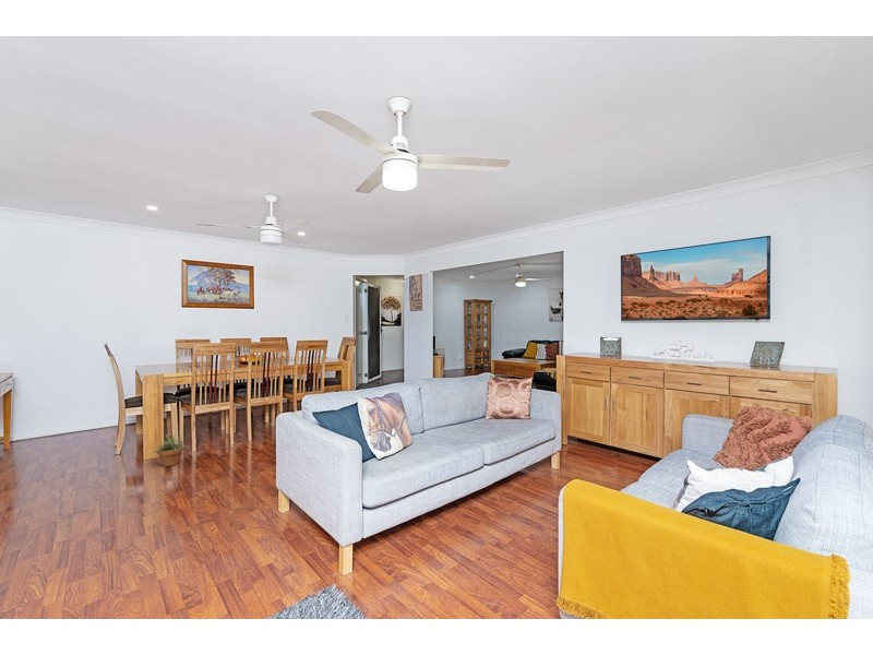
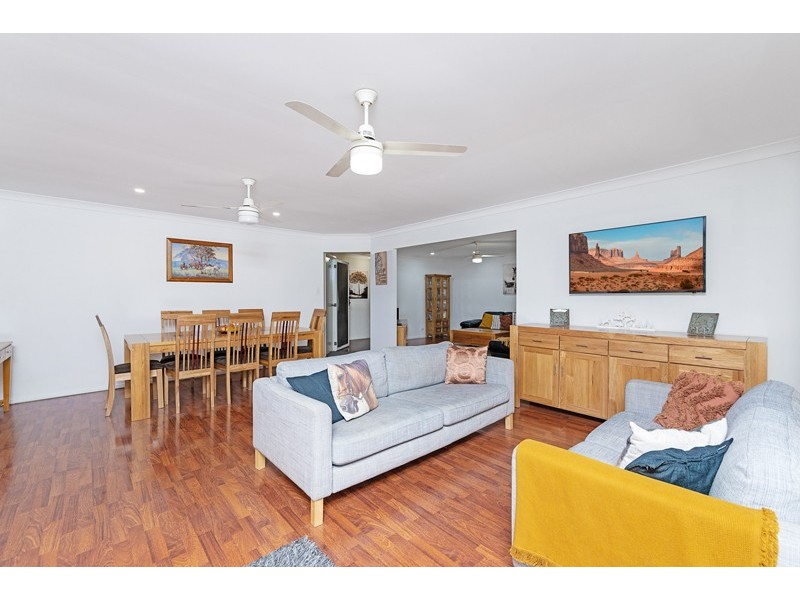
- potted plant [152,432,191,467]
